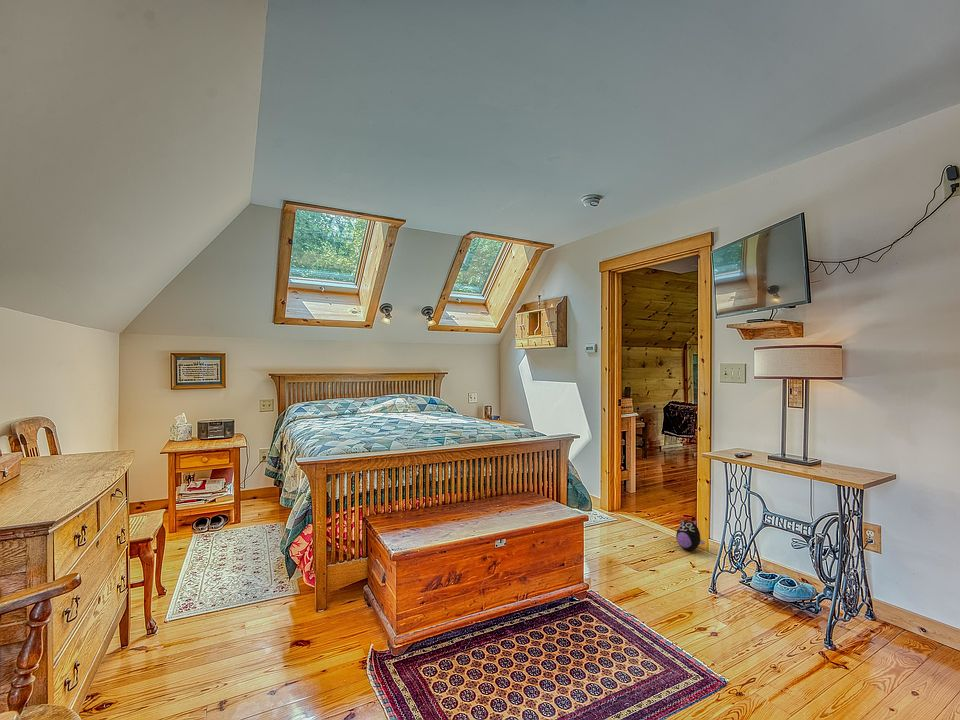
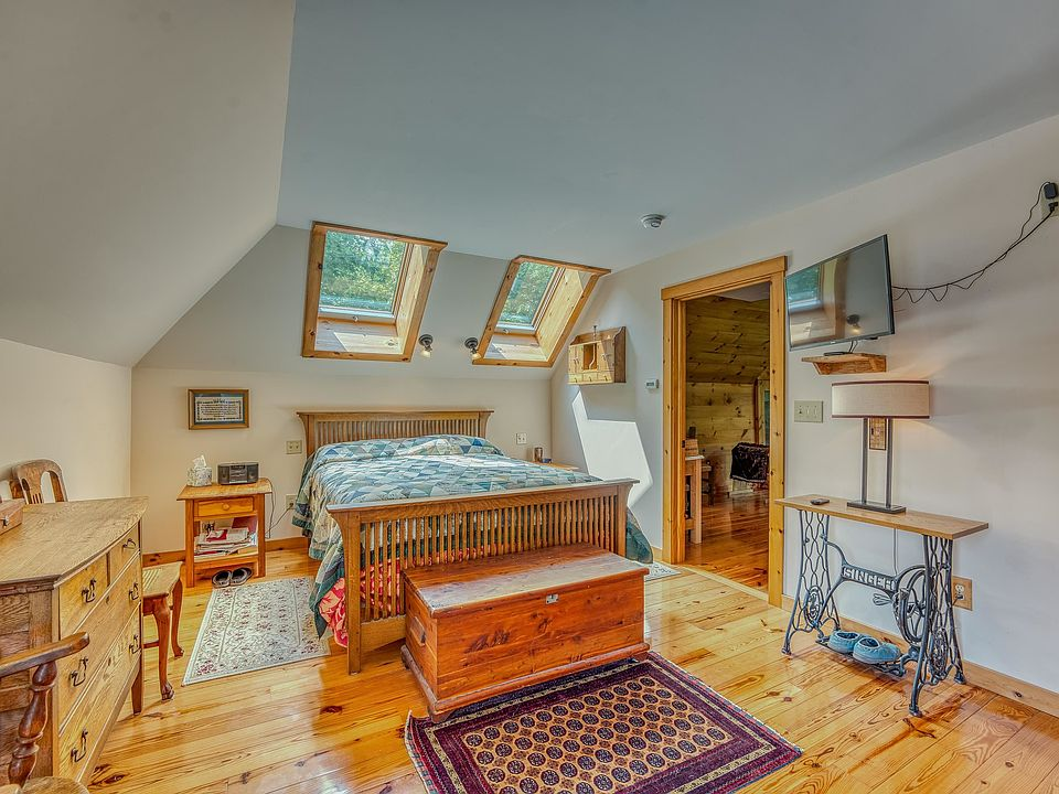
- plush toy [675,517,706,551]
